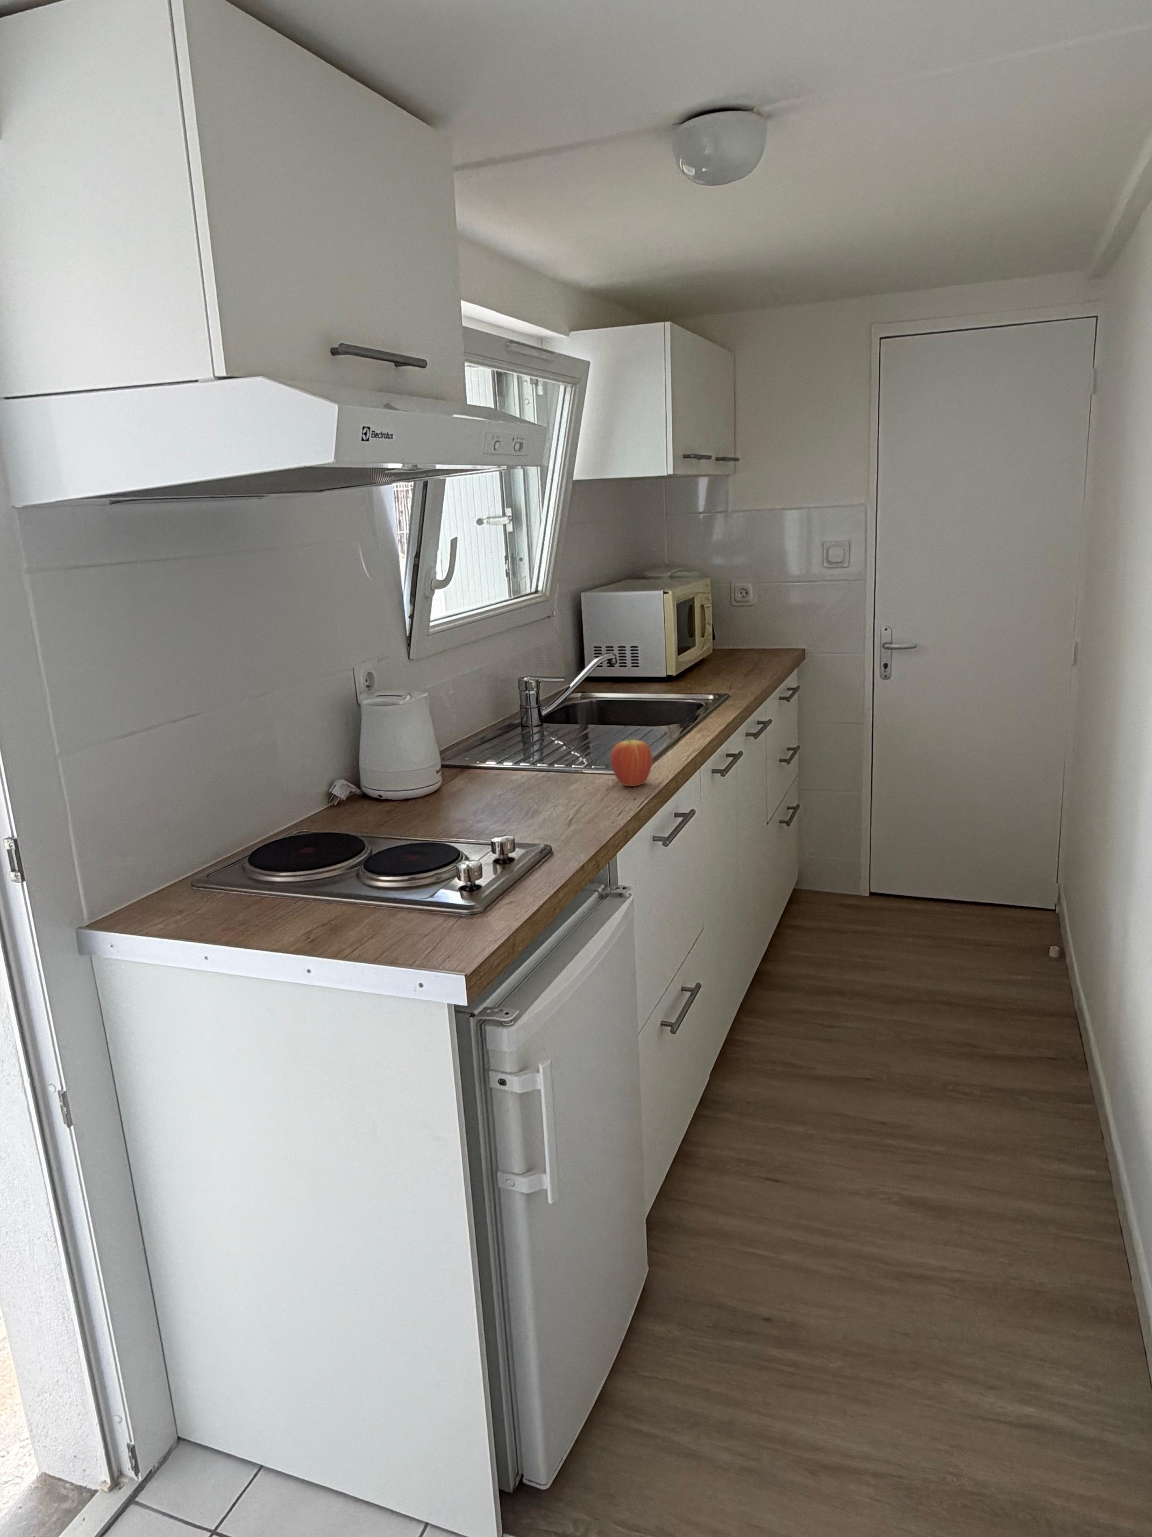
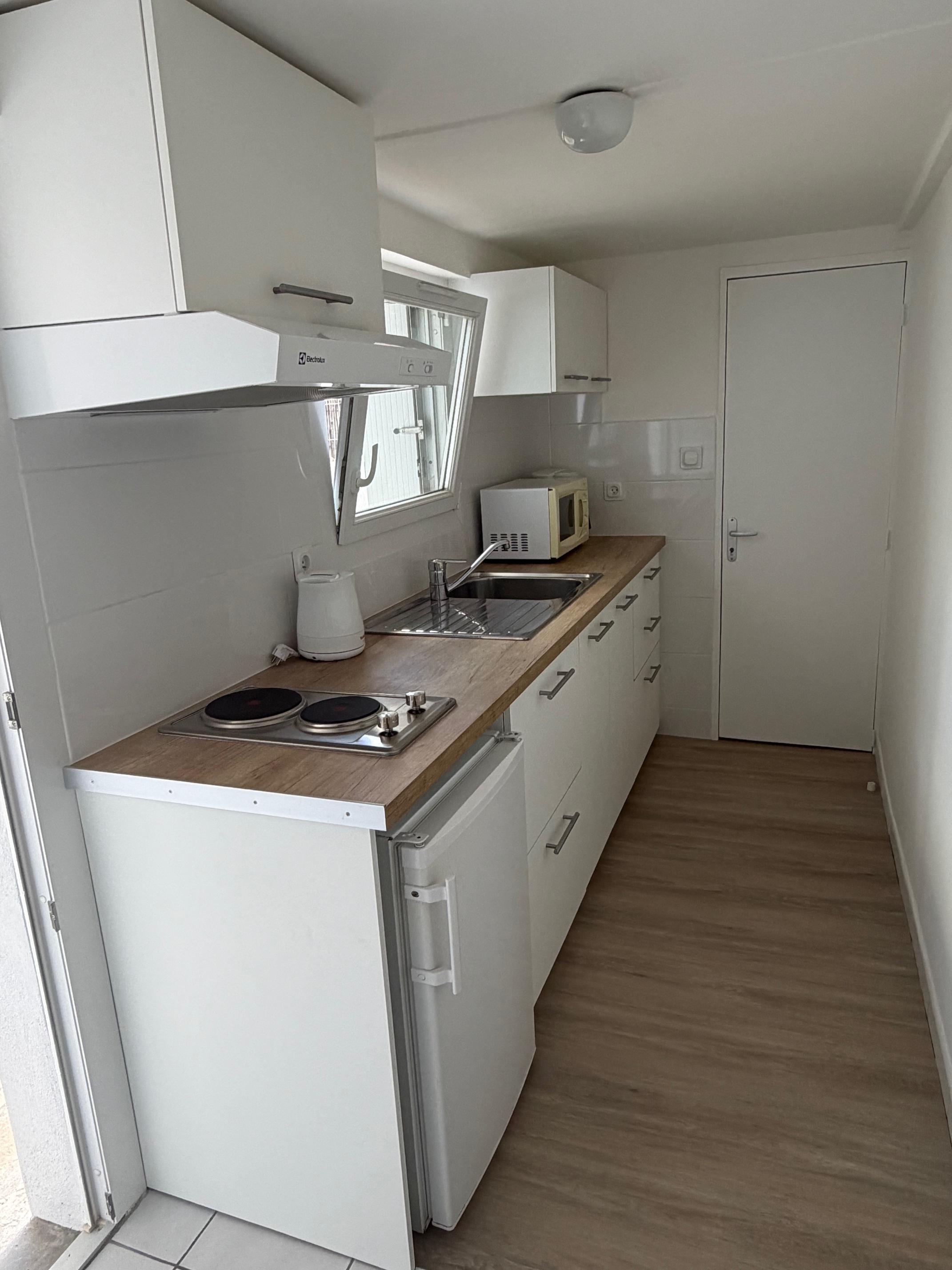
- fruit [610,736,653,787]
